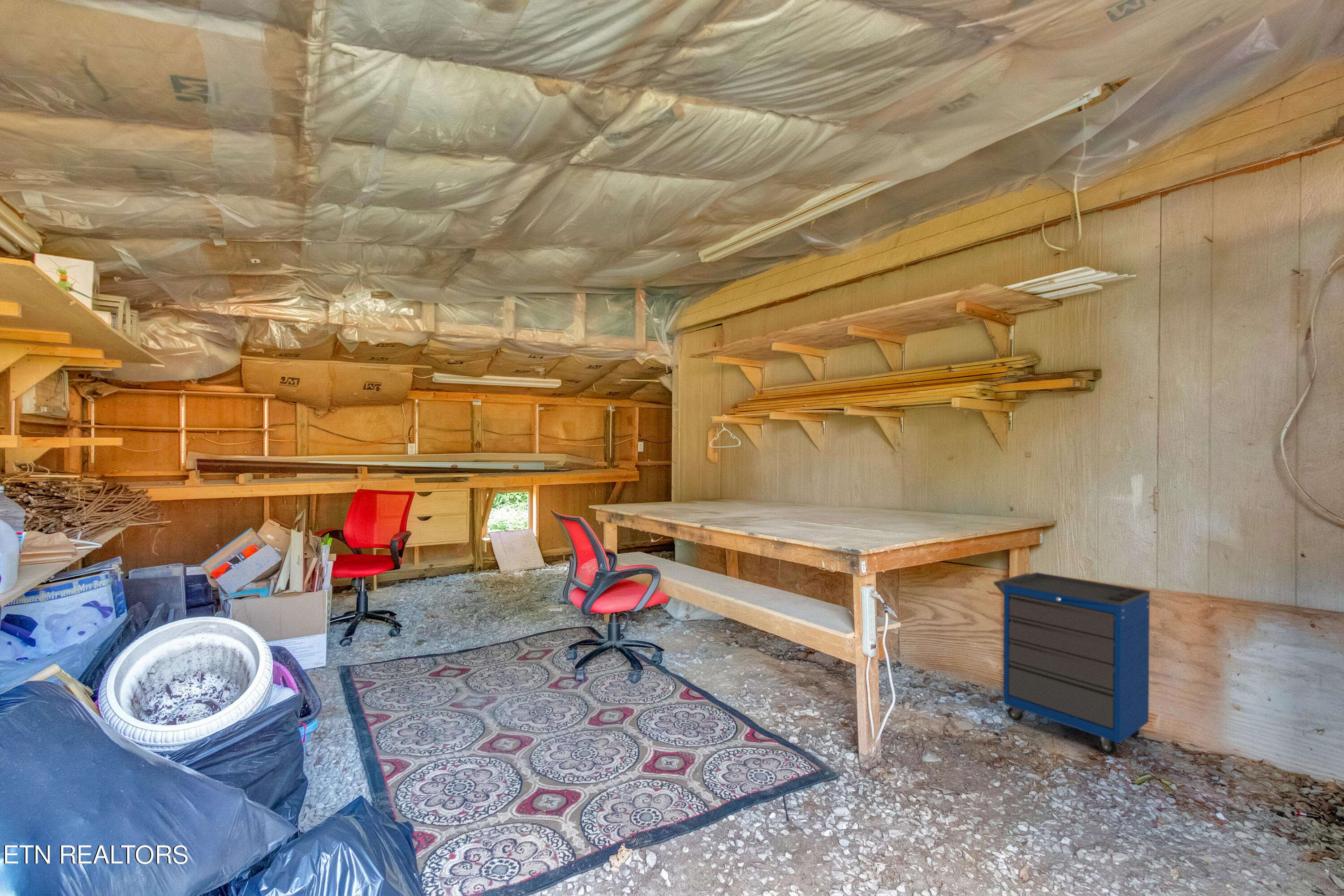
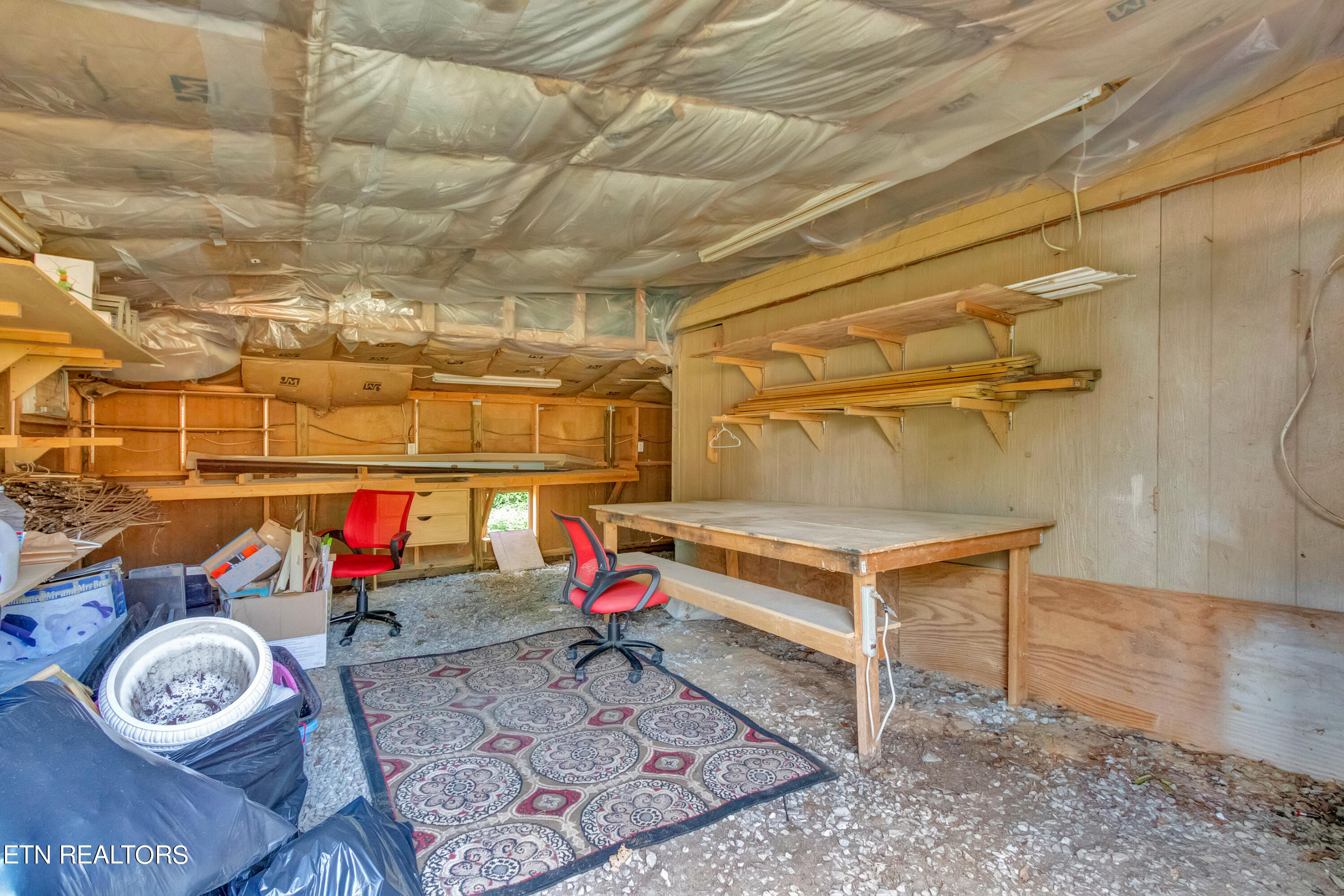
- cabinet [993,572,1150,756]
